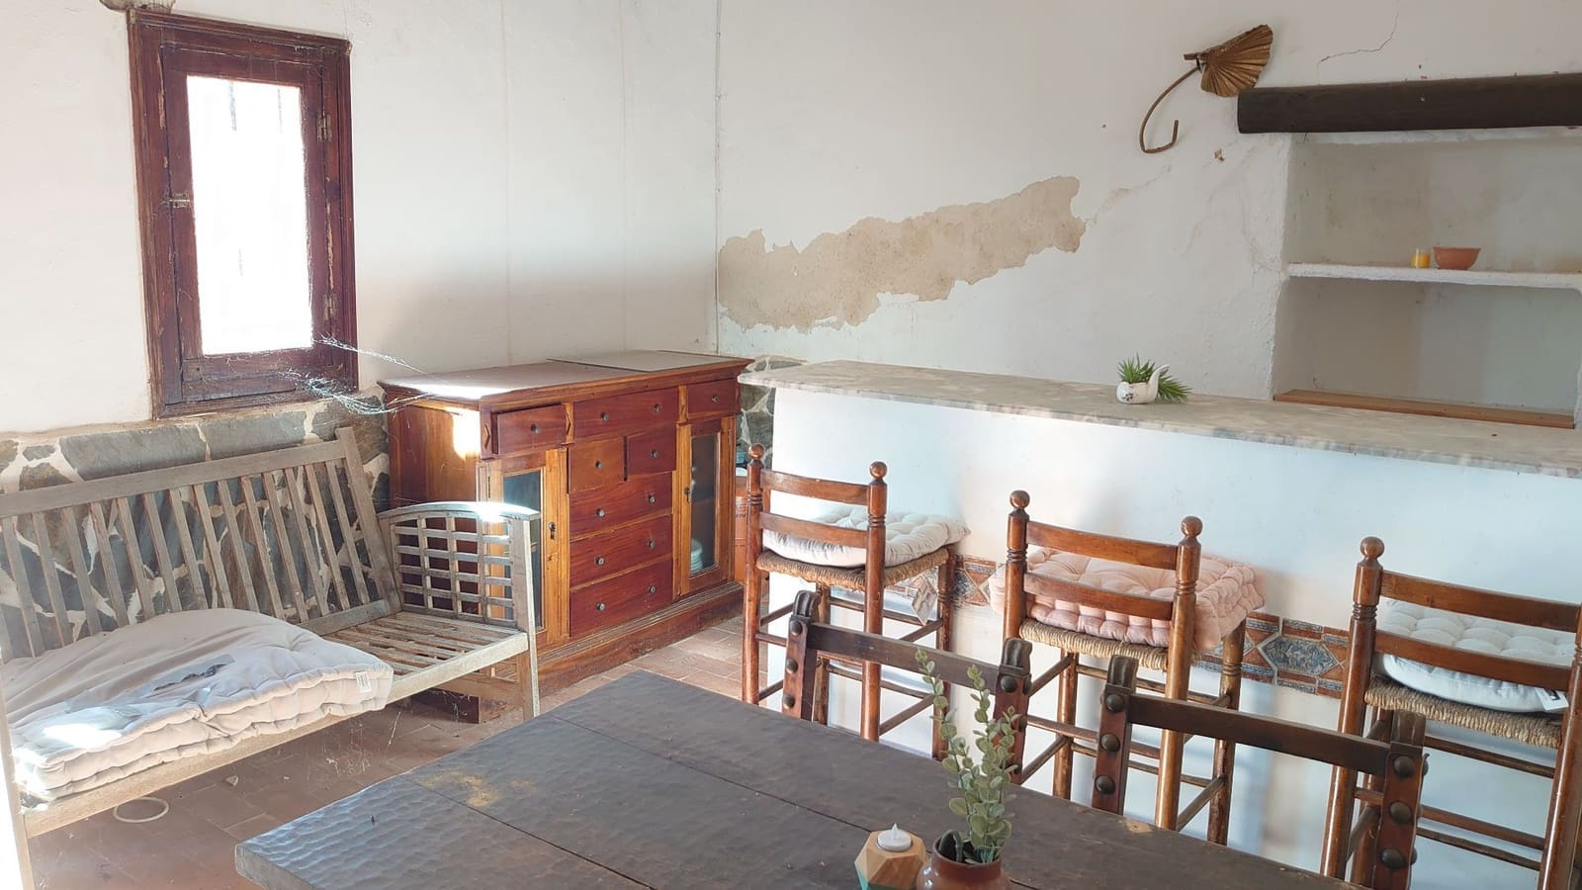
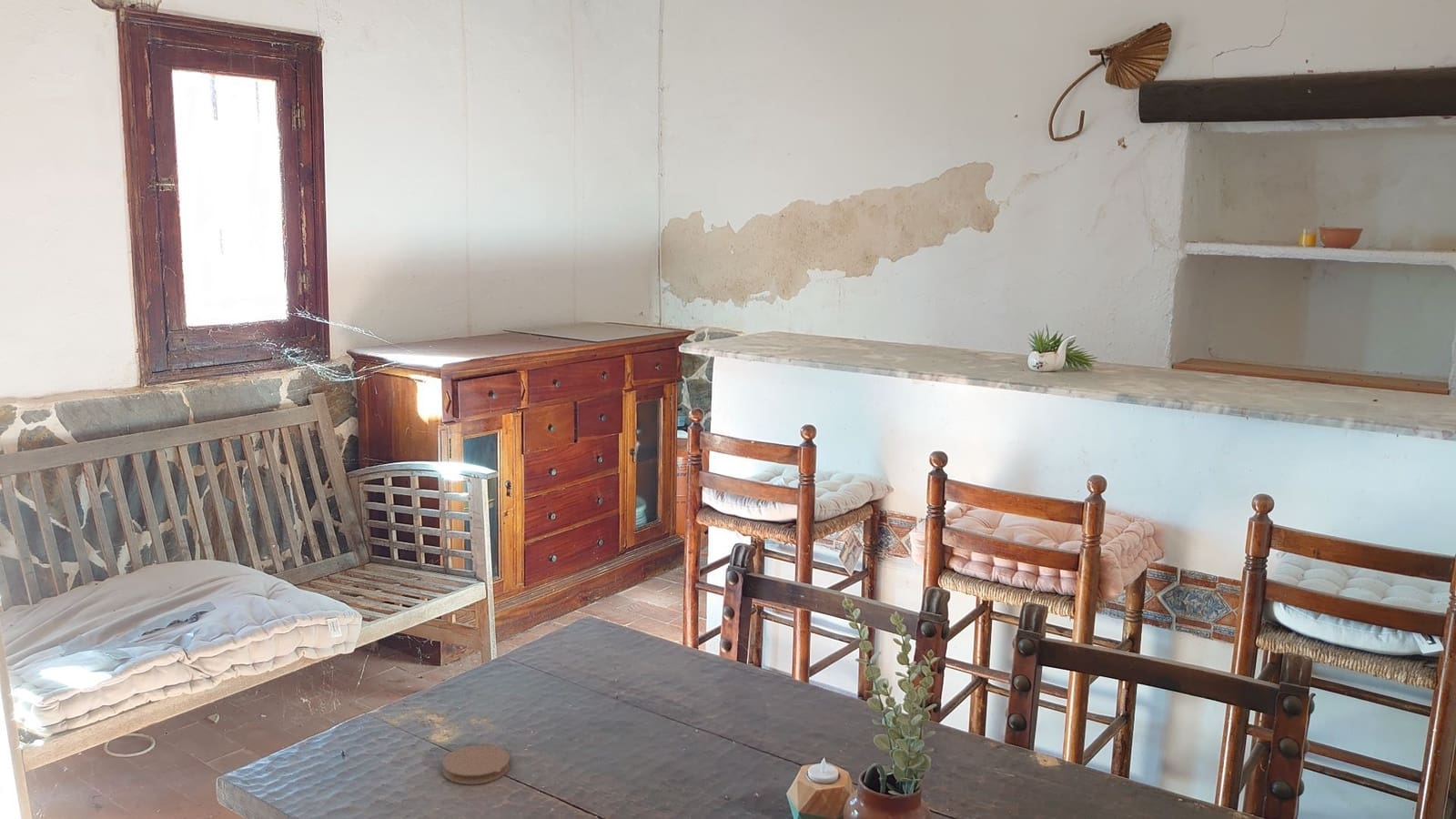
+ coaster [441,744,511,785]
